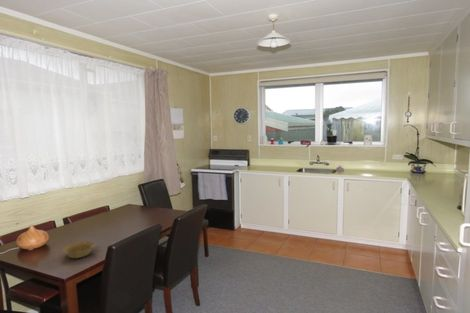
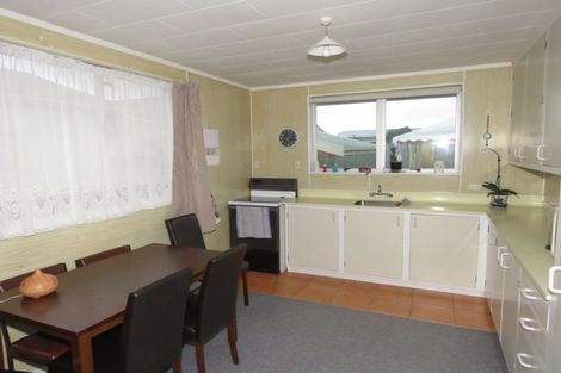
- bowl [61,240,96,259]
